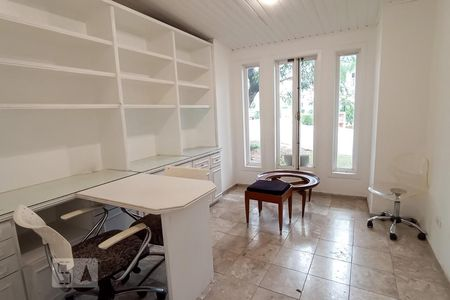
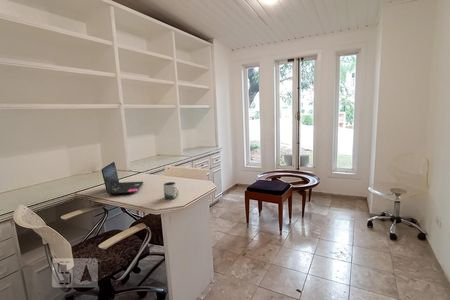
+ laptop [100,161,144,196]
+ mug [162,181,180,200]
